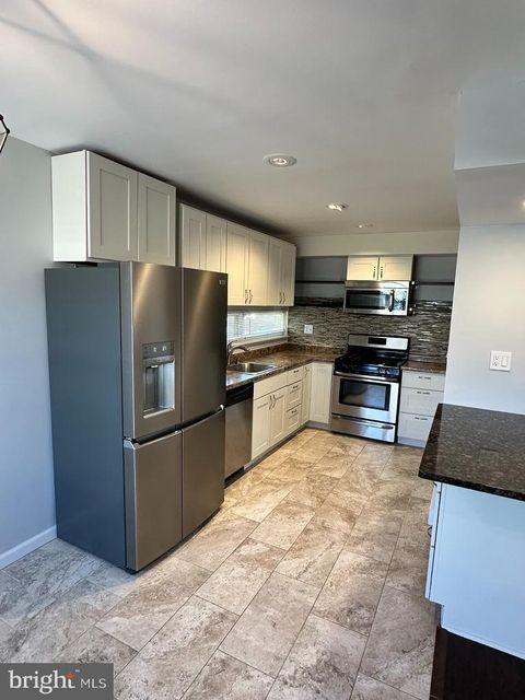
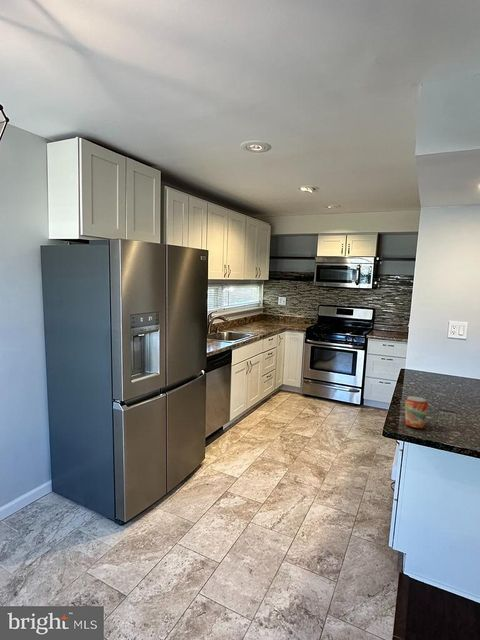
+ beverage can [404,395,429,429]
